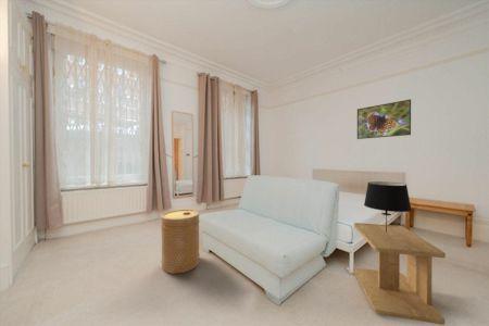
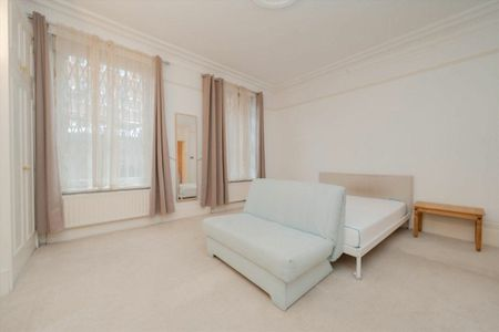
- side table [353,222,447,326]
- basket [160,209,201,275]
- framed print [356,98,412,140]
- table lamp [363,180,412,233]
